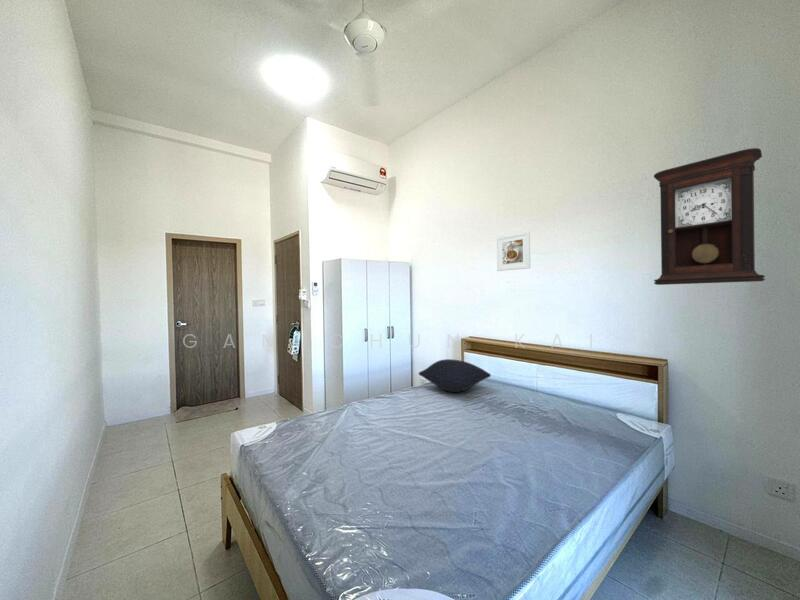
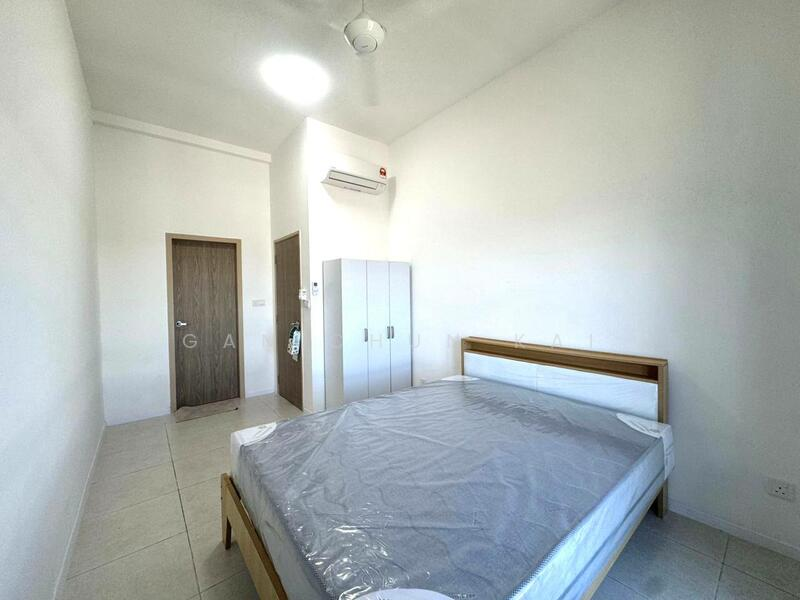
- pendulum clock [653,147,766,286]
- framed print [496,231,531,272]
- pillow [418,358,492,393]
